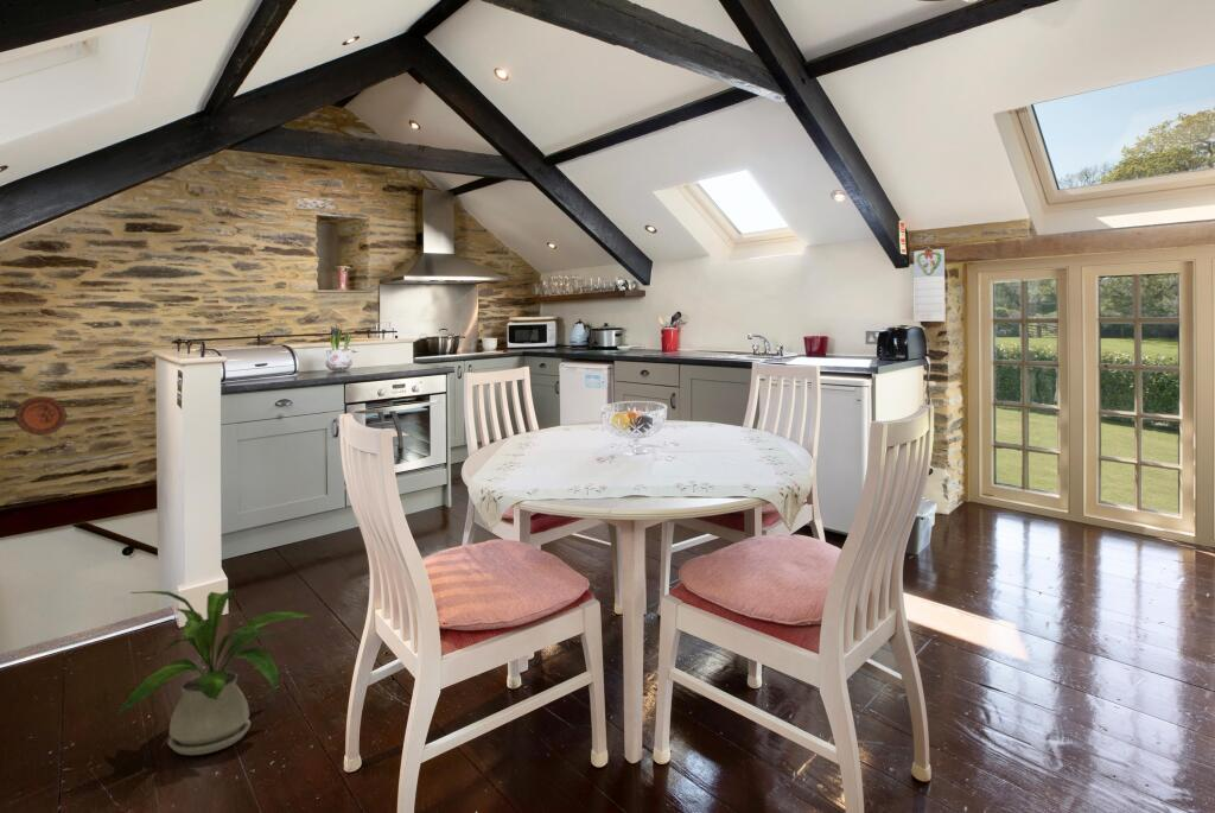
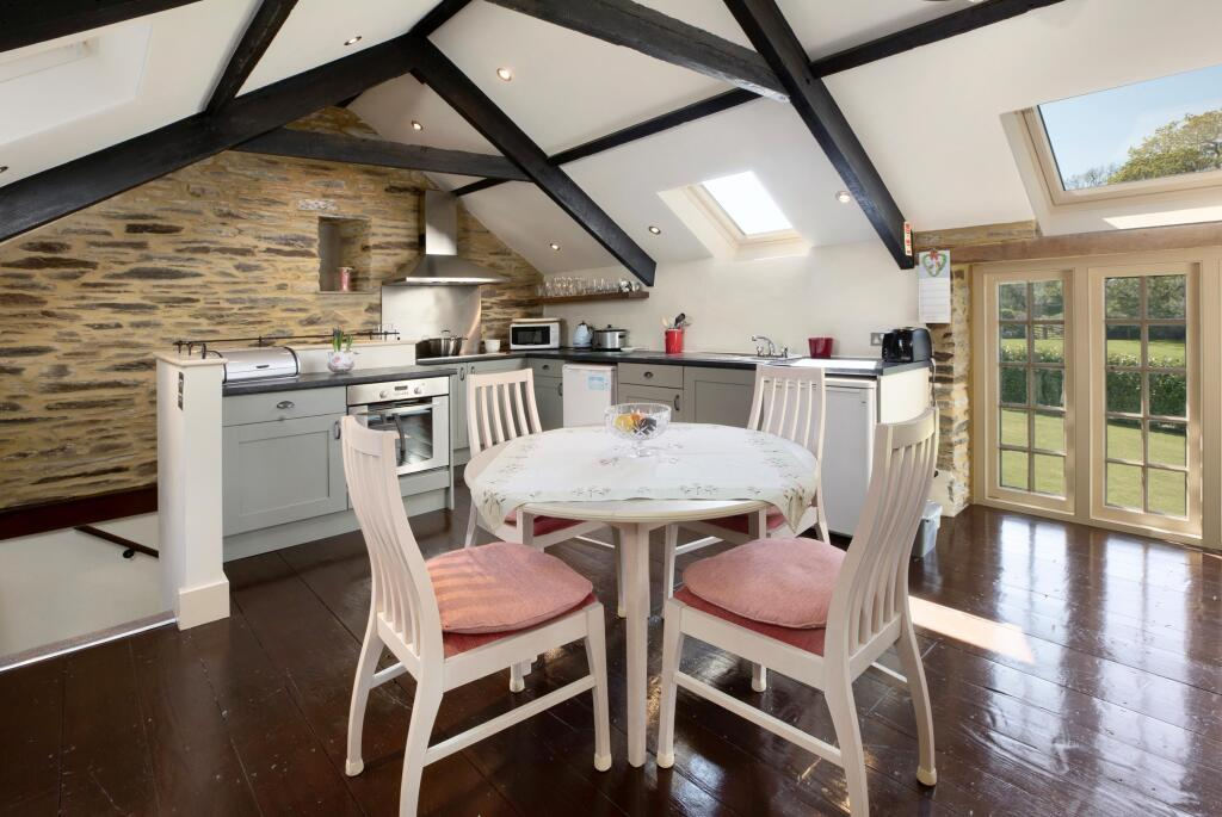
- decorative plate [13,395,68,437]
- house plant [114,589,314,756]
